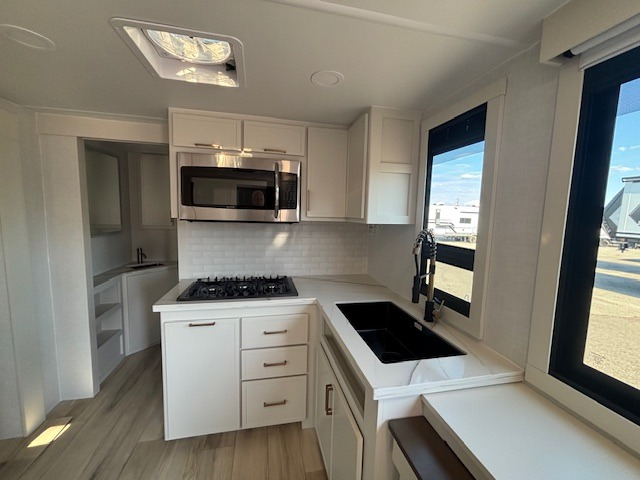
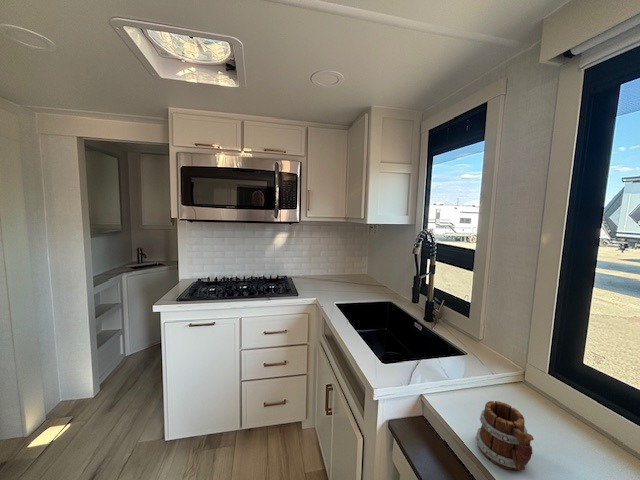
+ mug [474,400,535,471]
